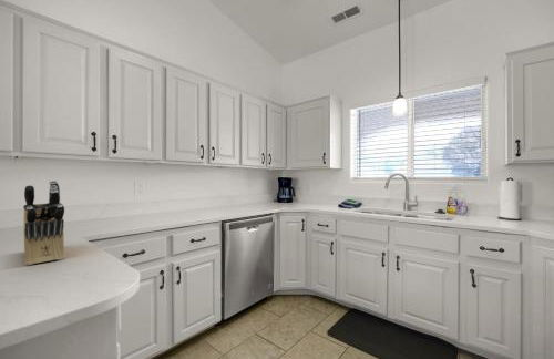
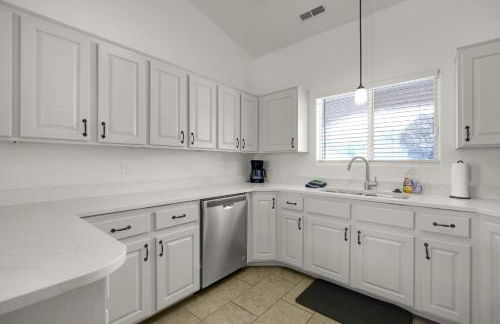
- knife block [22,180,65,266]
